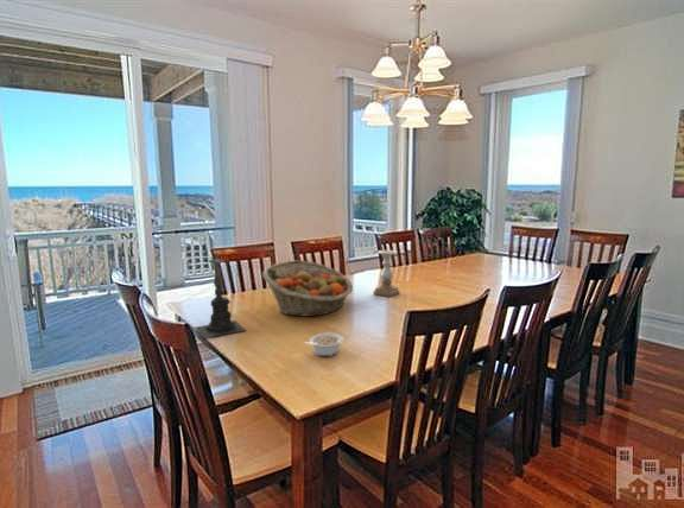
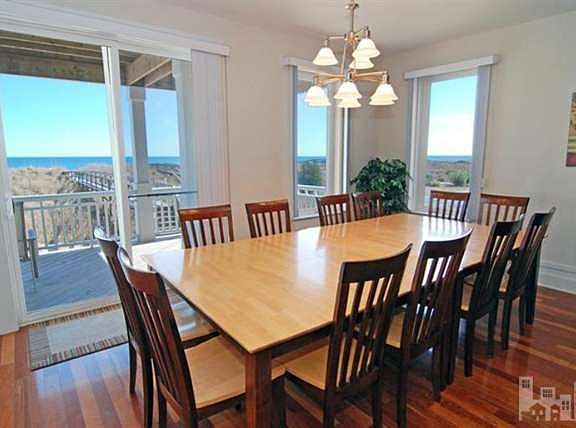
- candle holder [373,249,400,298]
- candle holder [195,252,247,339]
- legume [304,332,344,357]
- fruit basket [261,259,354,318]
